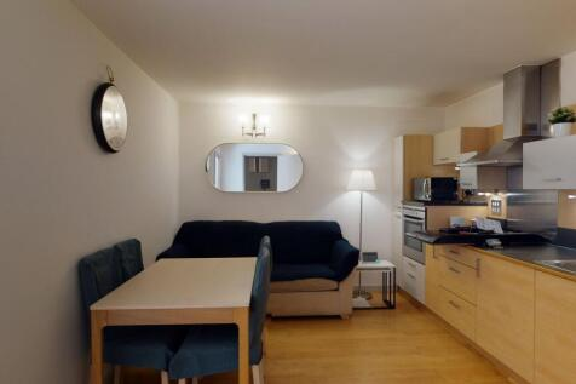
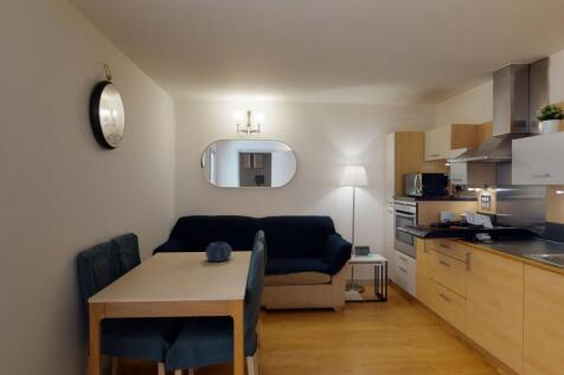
+ decorative bowl [204,241,232,263]
